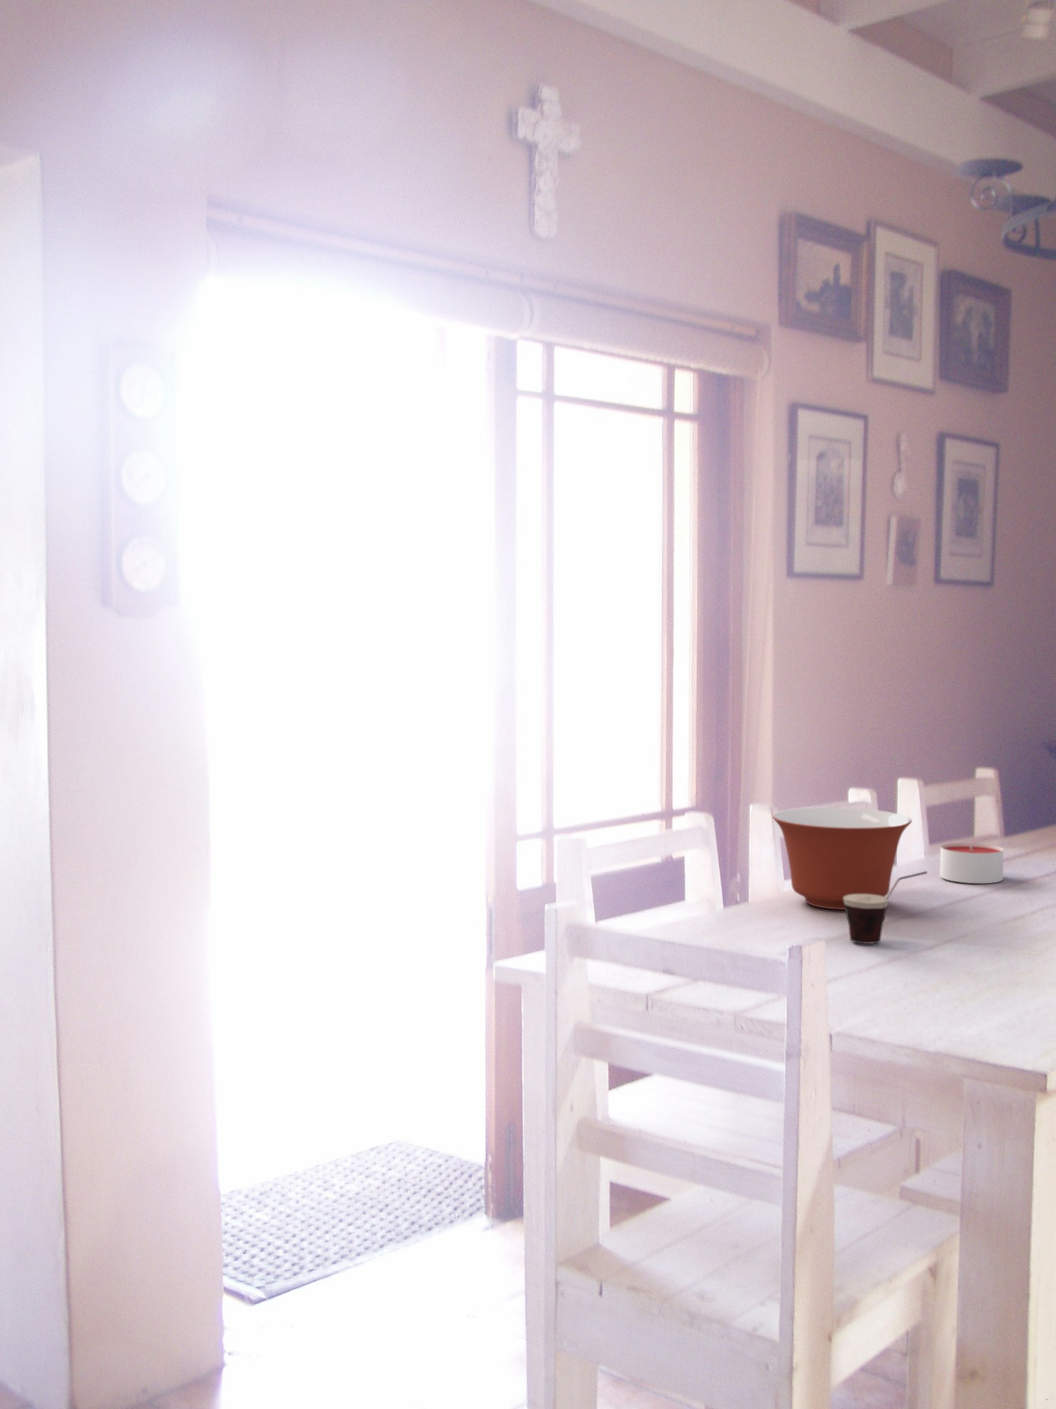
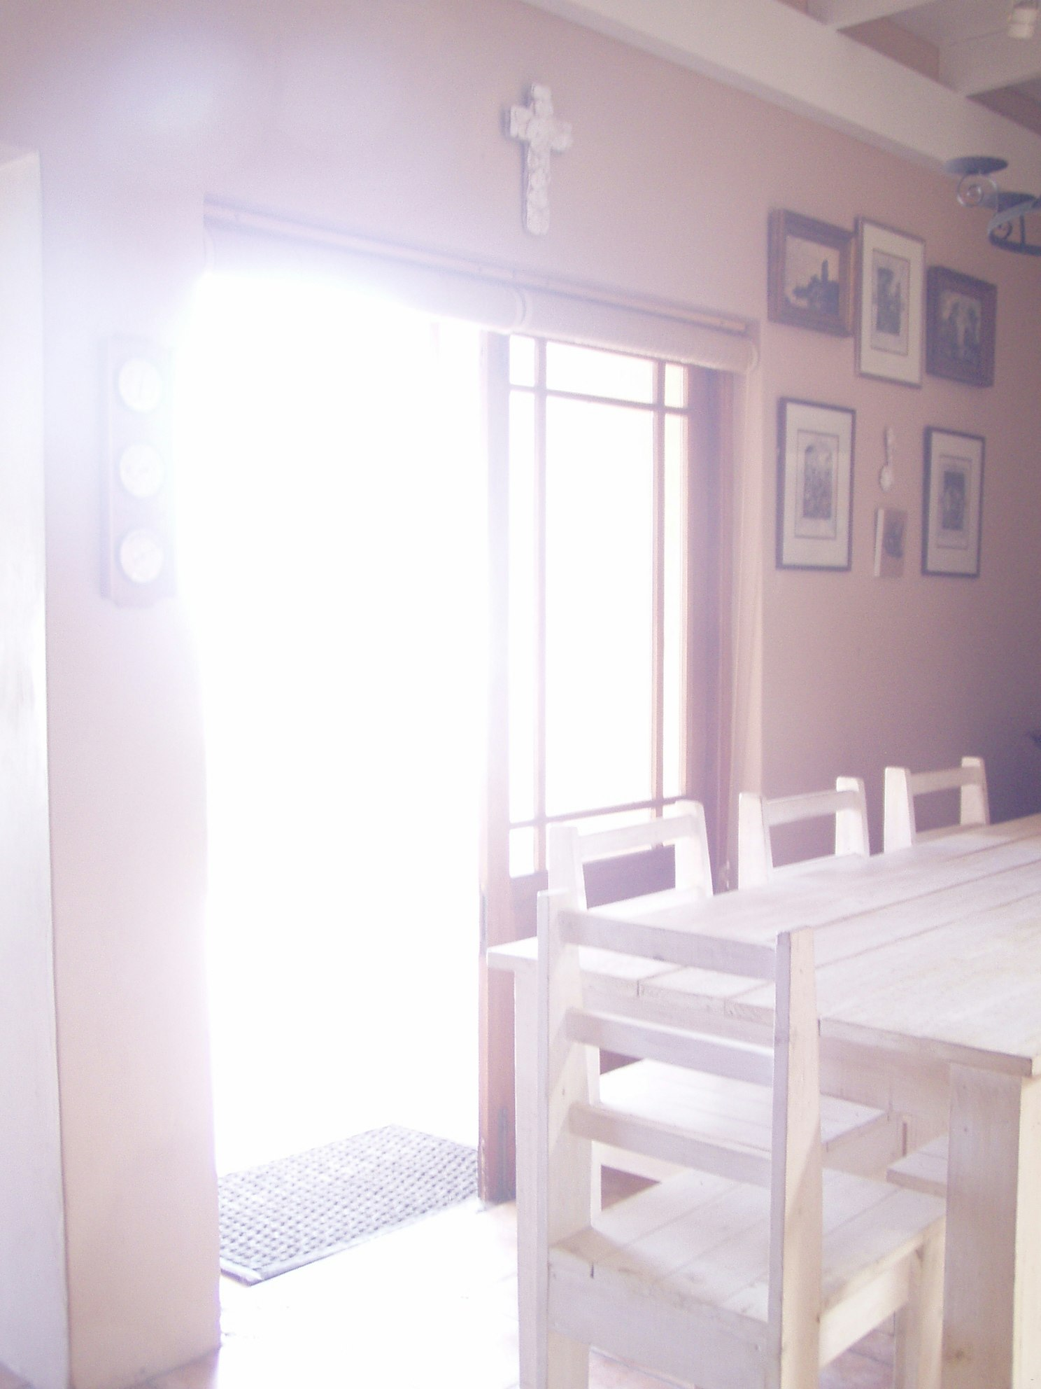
- cup [843,871,928,944]
- mixing bowl [771,807,913,911]
- candle [938,842,1004,884]
